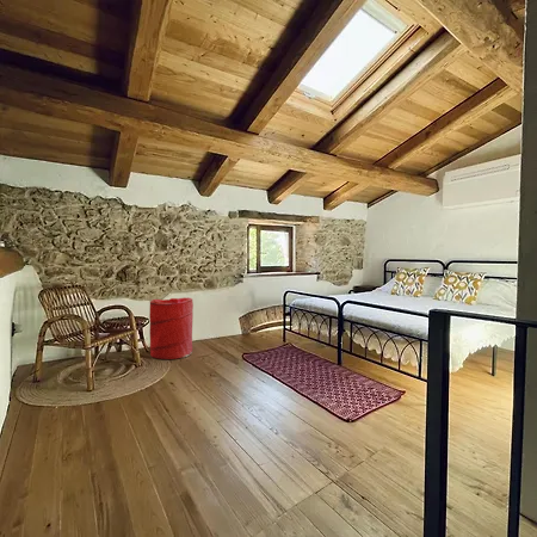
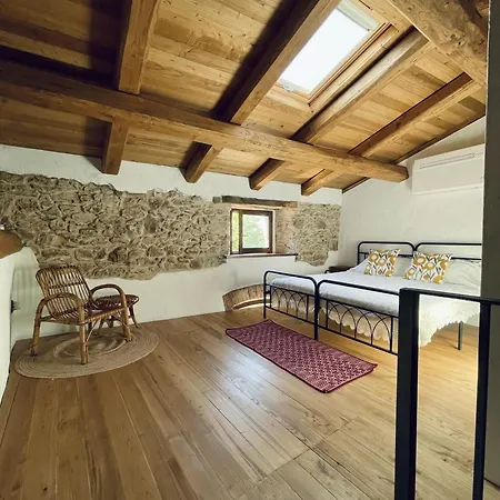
- laundry hamper [148,296,195,360]
